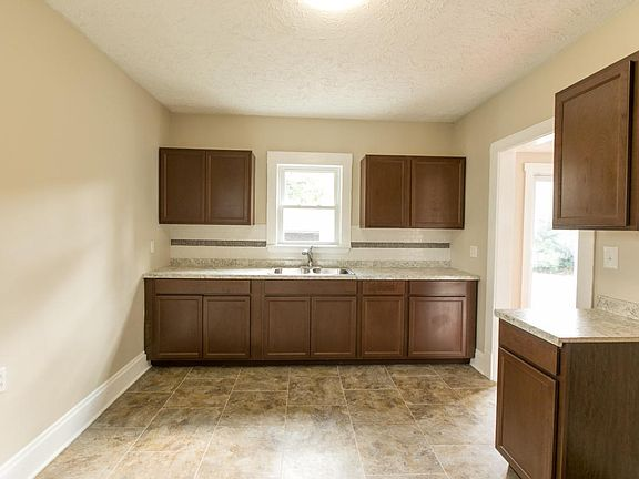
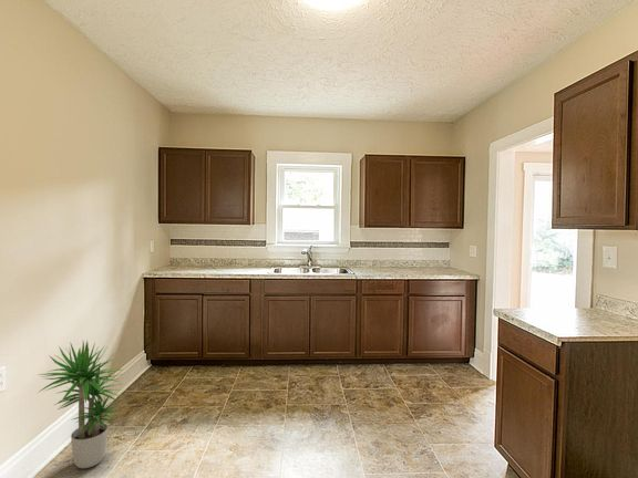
+ potted plant [35,340,125,469]
